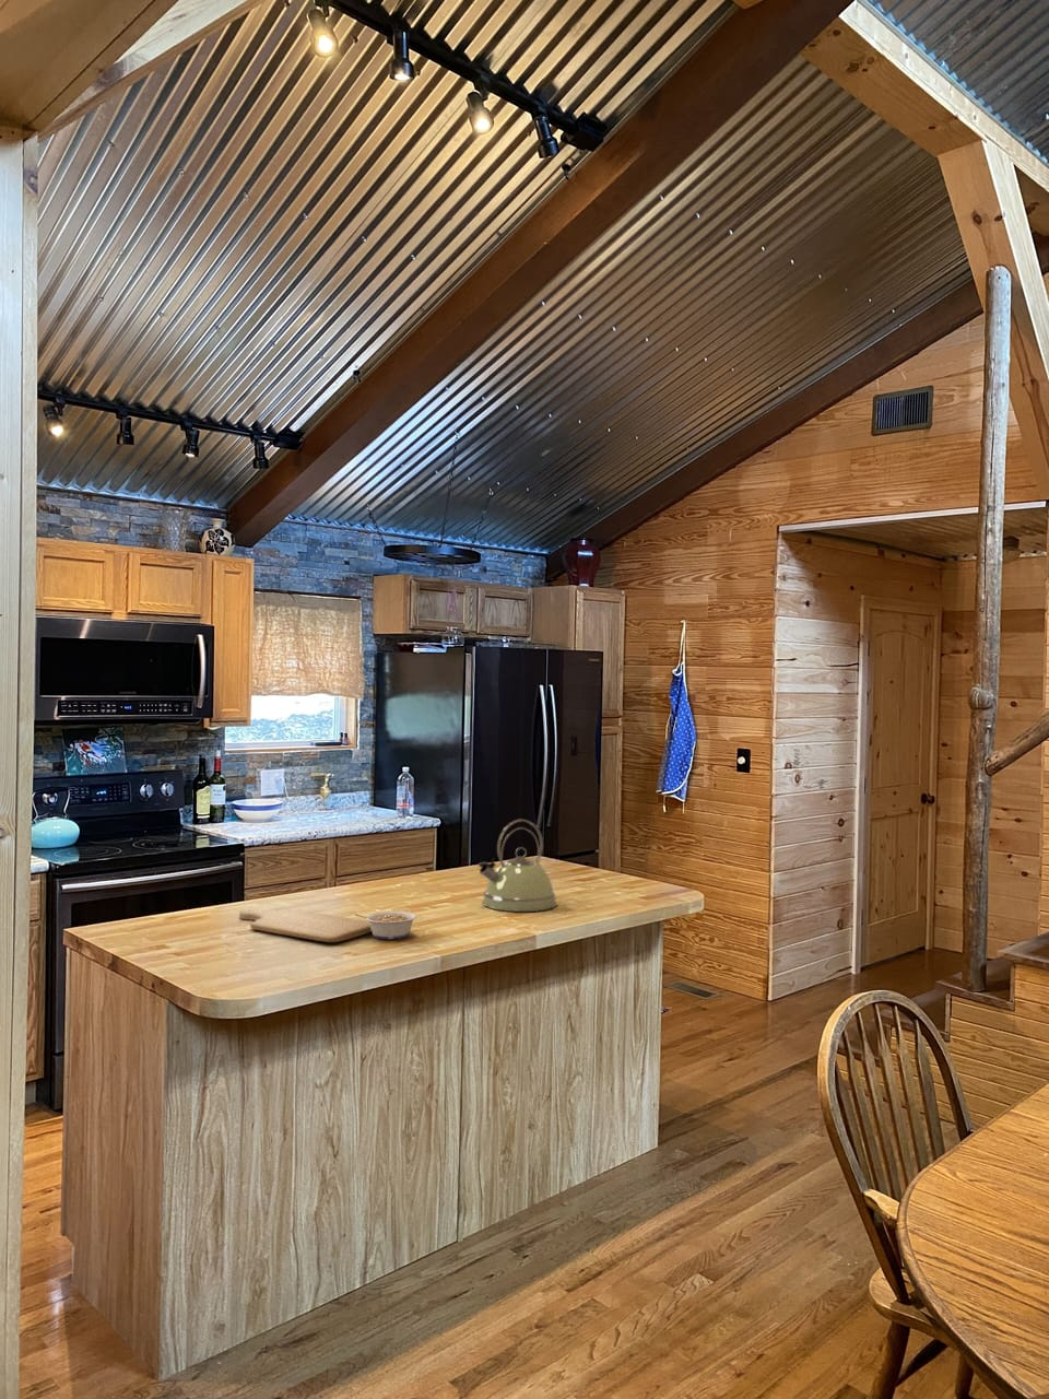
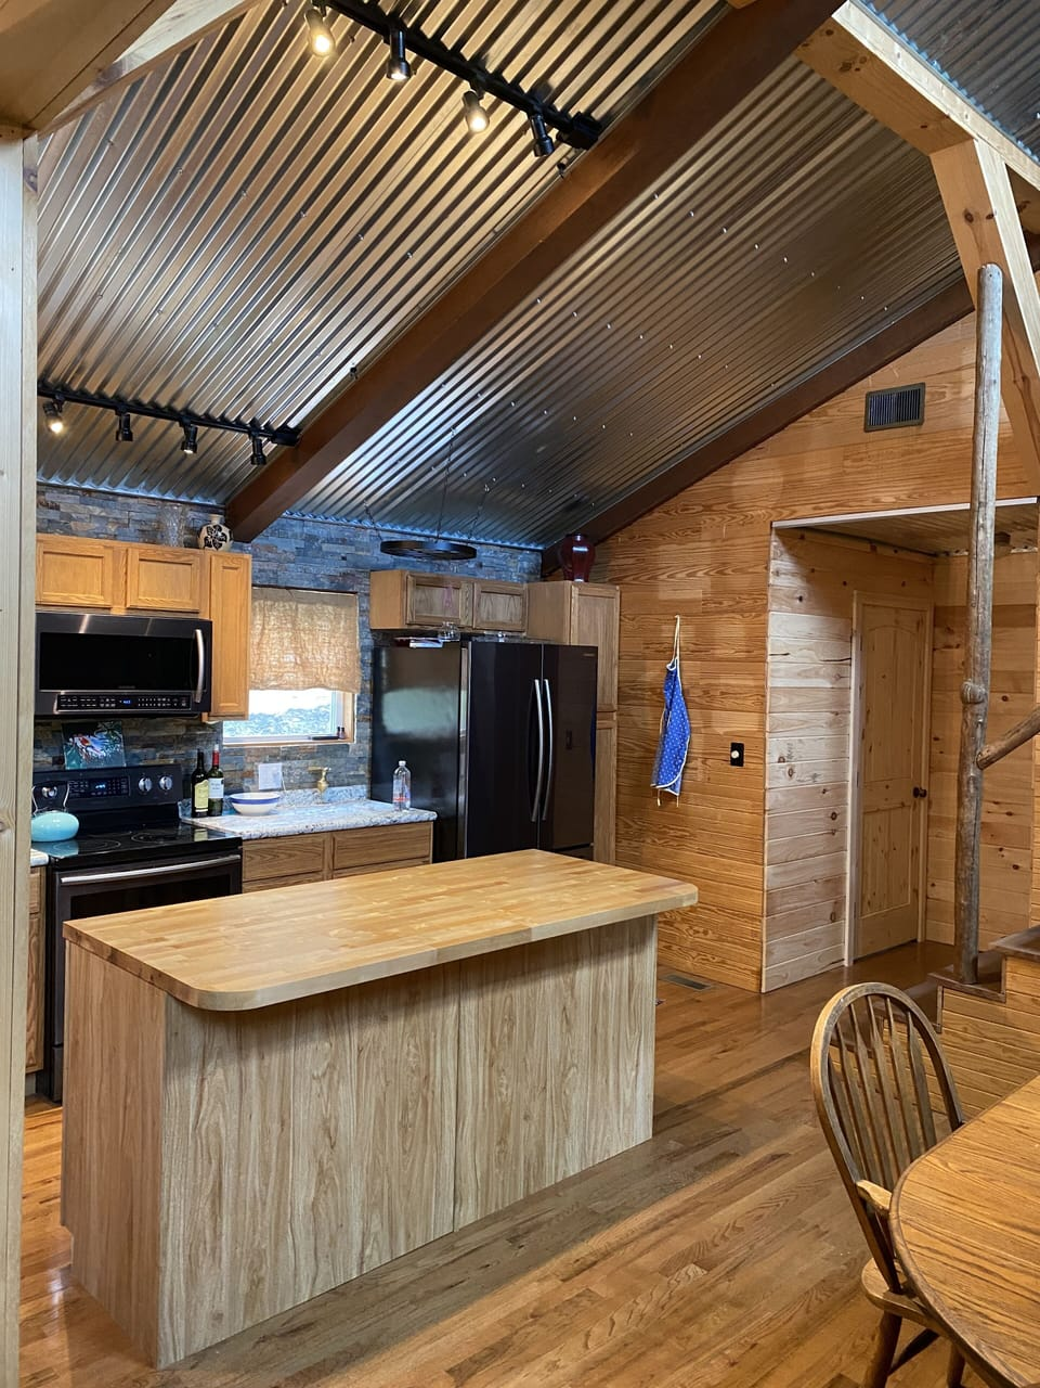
- chopping board [238,909,372,943]
- kettle [477,818,559,912]
- legume [354,910,419,940]
